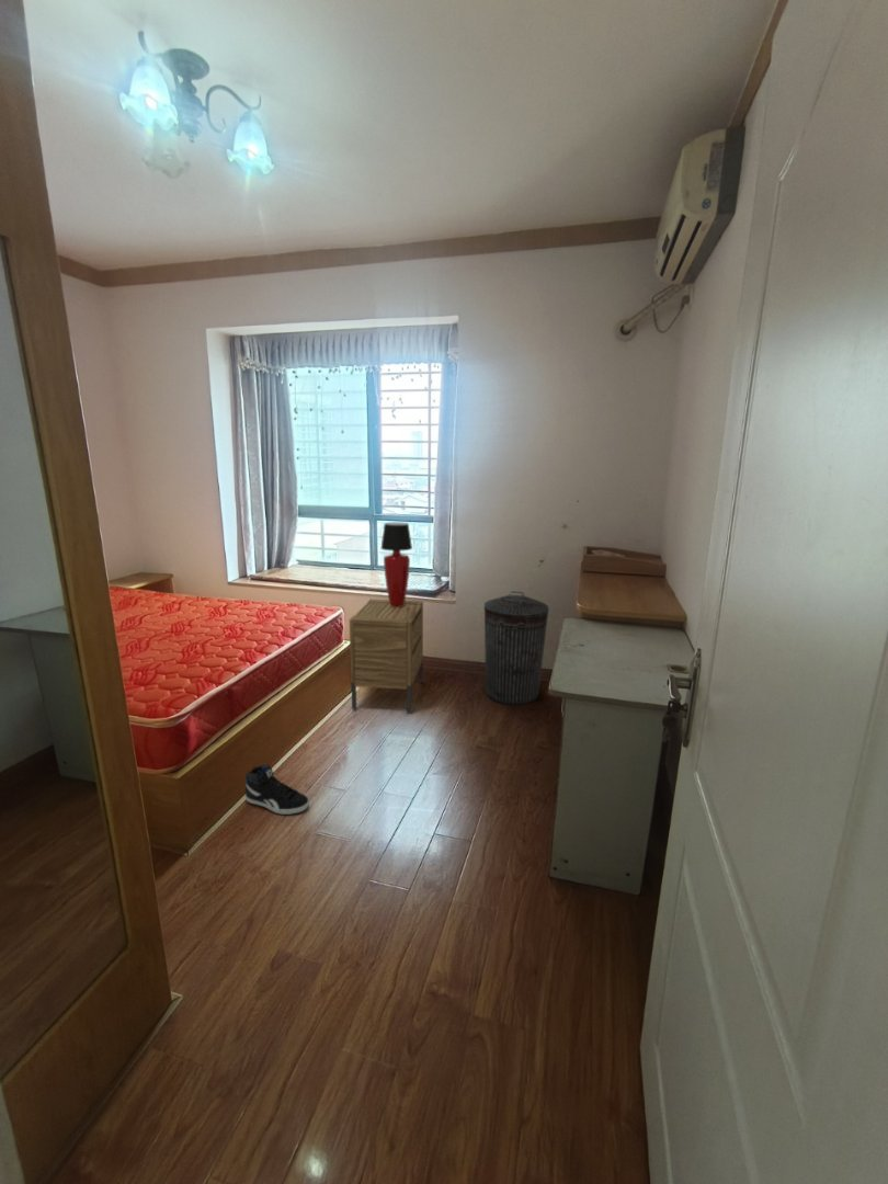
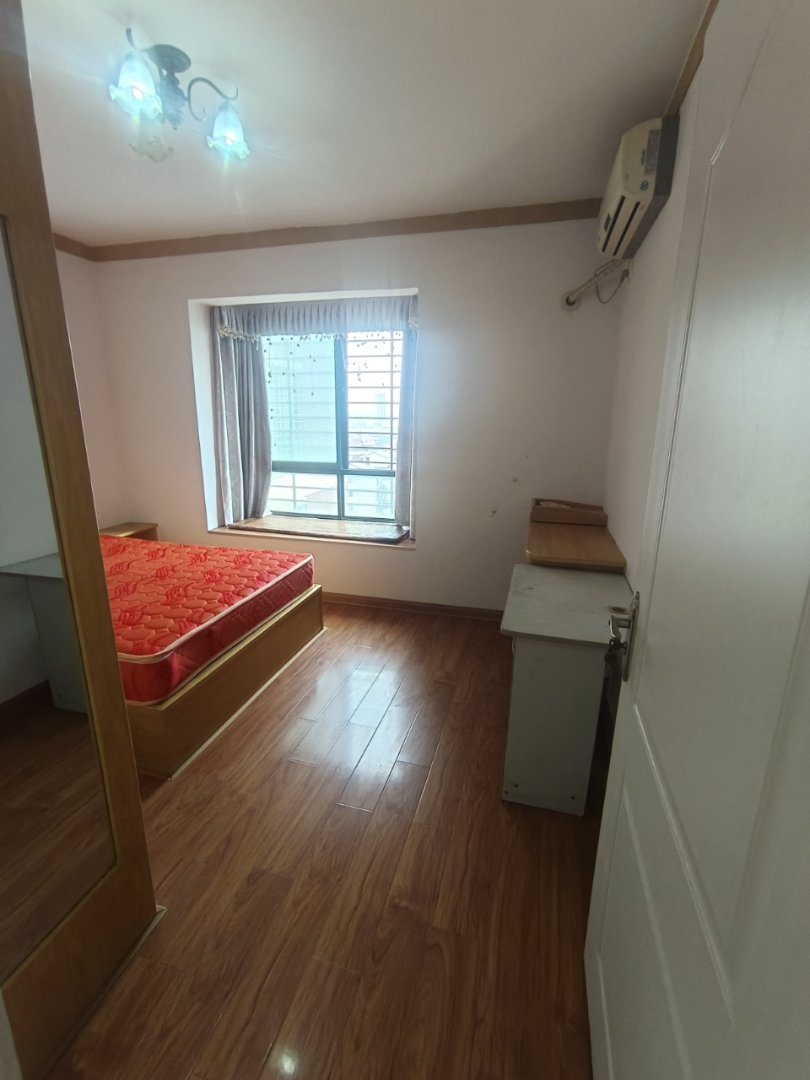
- table lamp [380,522,413,607]
- nightstand [349,599,424,715]
- sneaker [244,763,310,816]
- trash can [483,590,550,706]
